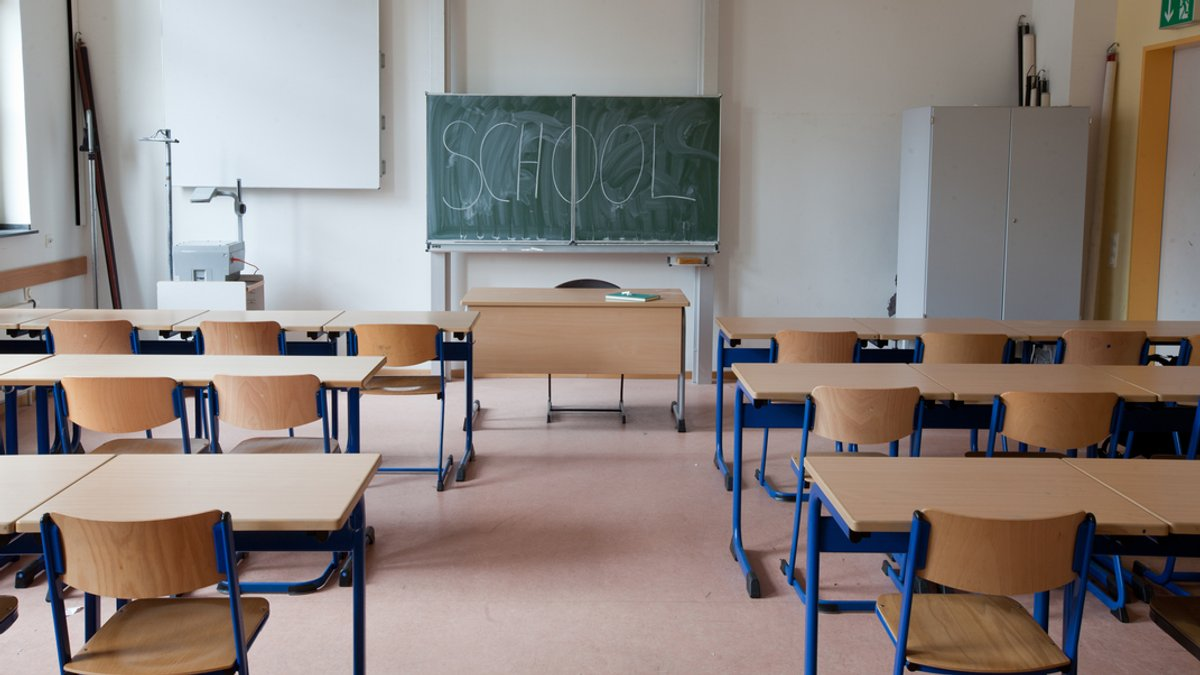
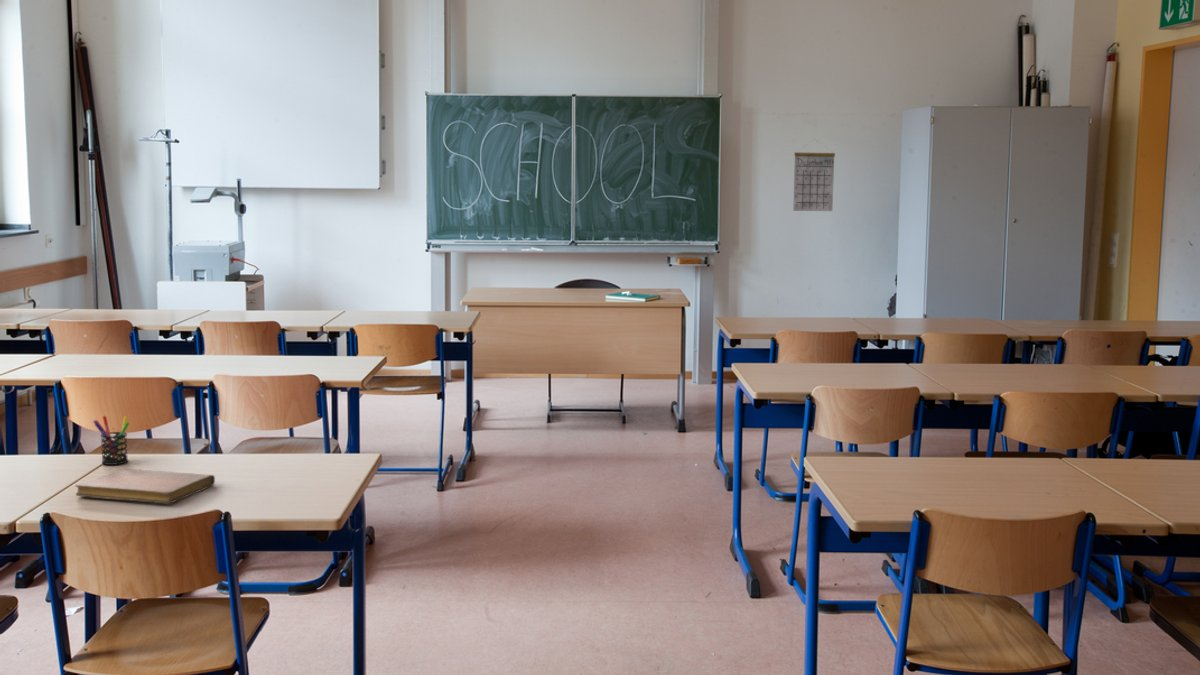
+ calendar [792,138,836,212]
+ pen holder [92,415,130,466]
+ notebook [74,468,216,504]
